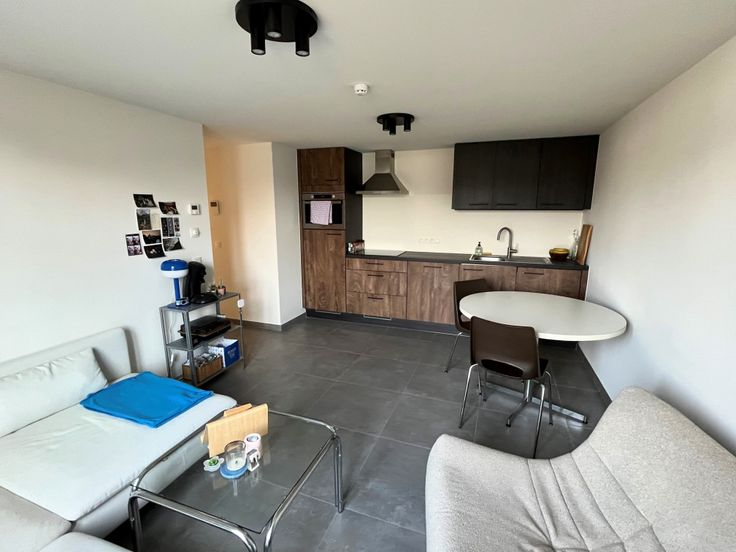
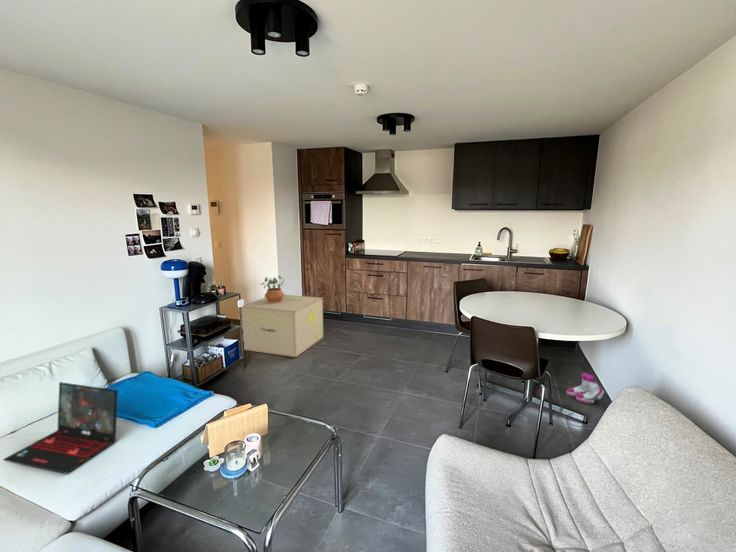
+ boots [565,372,605,404]
+ cardboard box [240,294,324,358]
+ laptop [2,381,119,475]
+ potted plant [260,274,285,303]
